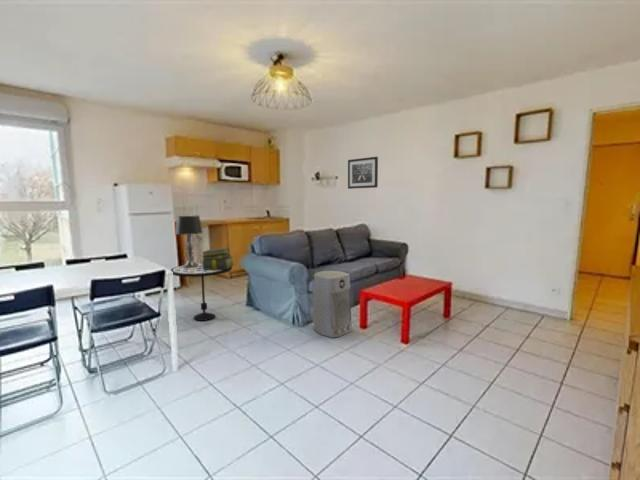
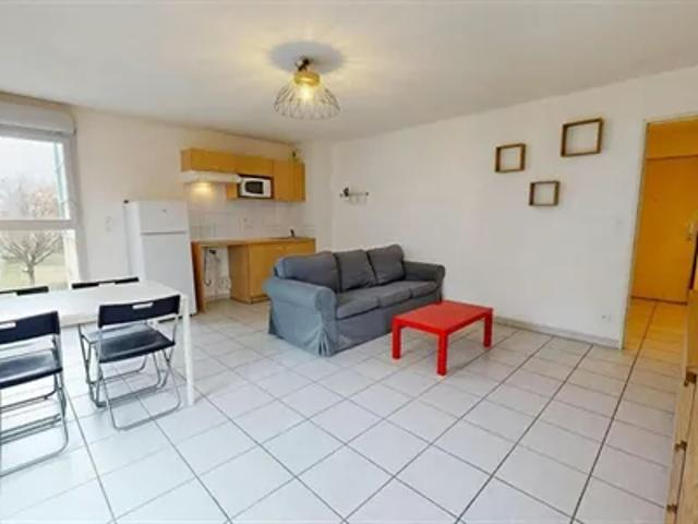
- air purifier [311,270,353,339]
- table lamp [174,215,204,268]
- side table [170,262,233,322]
- stack of books [201,247,235,270]
- wall art [347,156,379,190]
